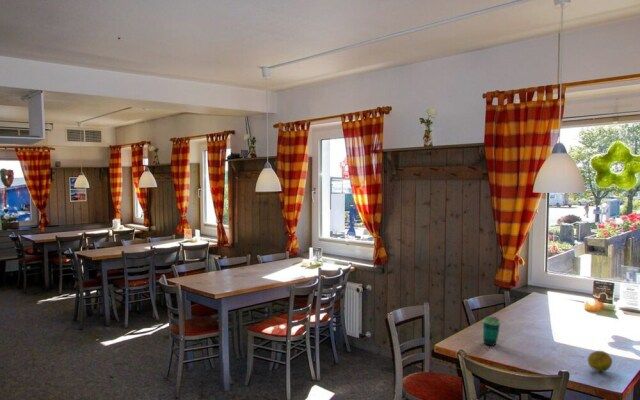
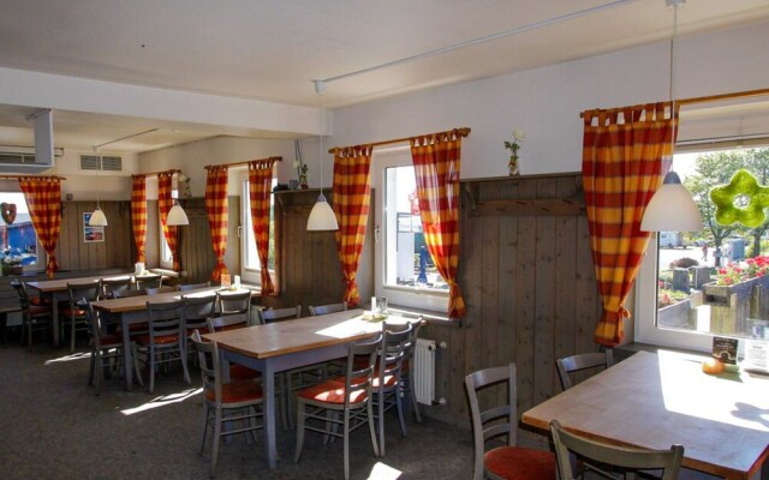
- fruit [587,350,613,373]
- cup [482,316,502,347]
